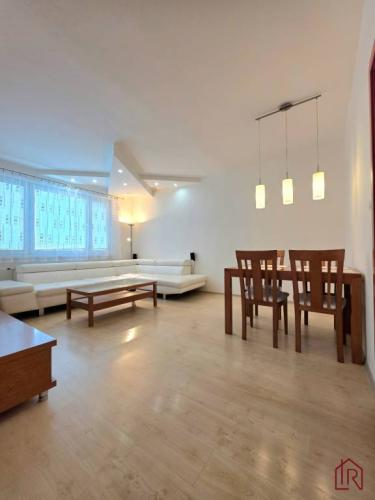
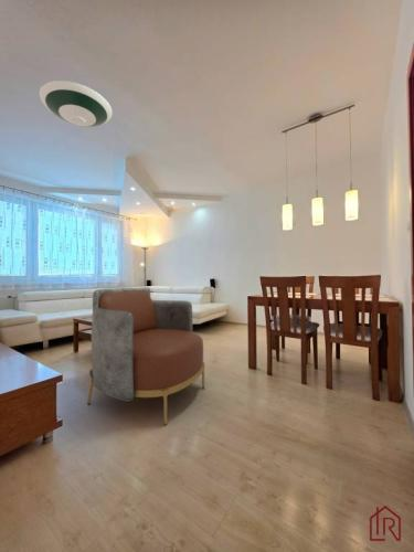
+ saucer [39,79,114,128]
+ armchair [86,286,206,426]
